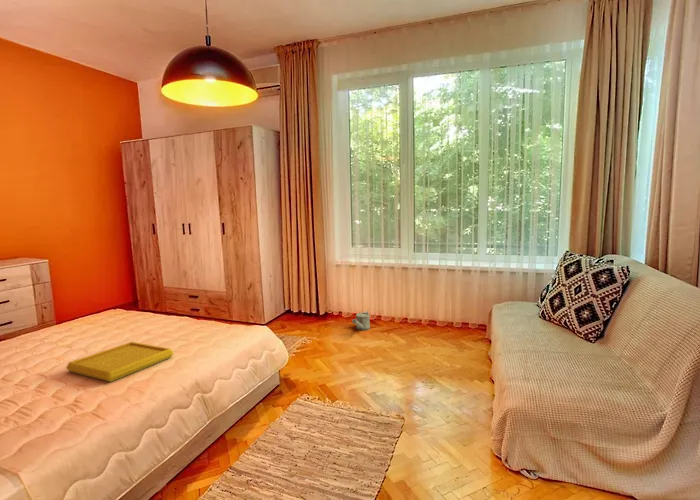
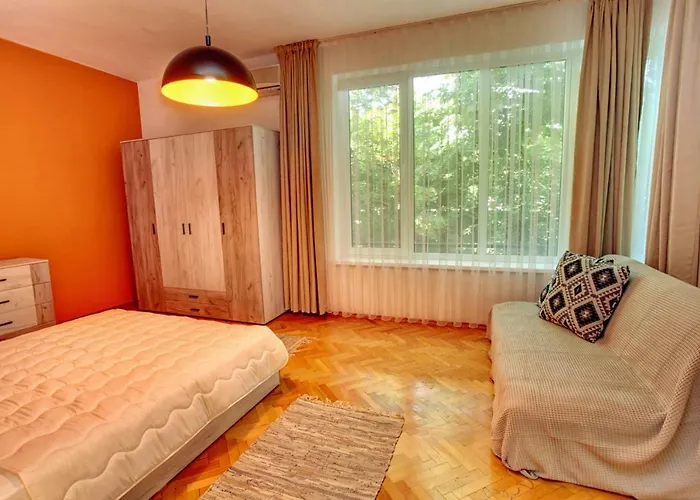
- serving tray [65,341,175,383]
- watering can [351,310,371,331]
